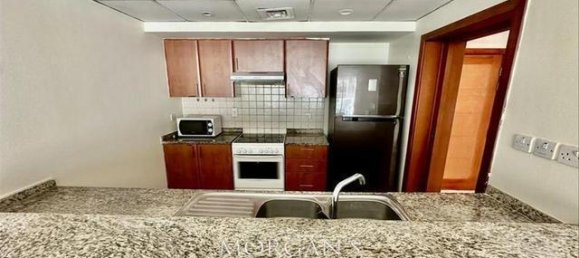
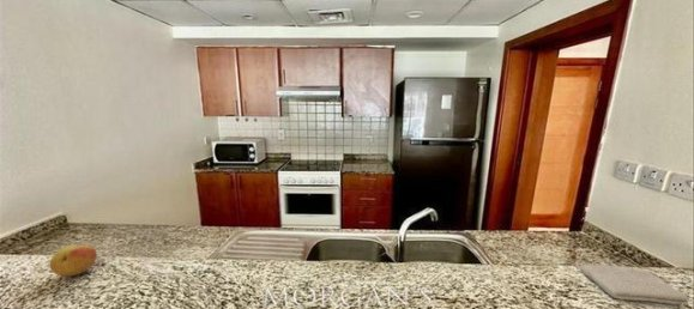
+ fruit [49,244,98,278]
+ washcloth [579,263,690,307]
